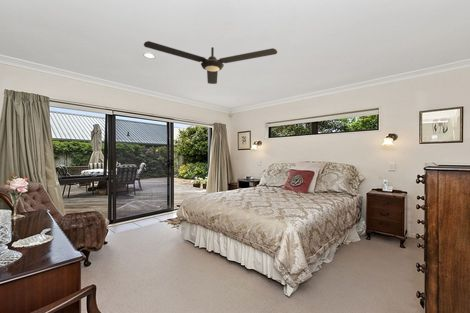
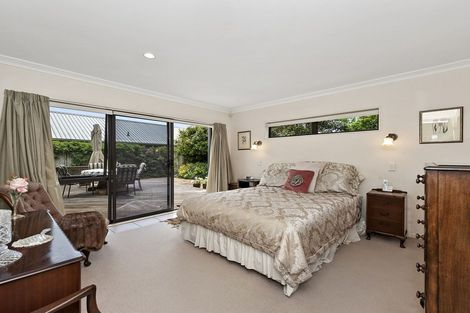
- ceiling fan [143,40,278,85]
